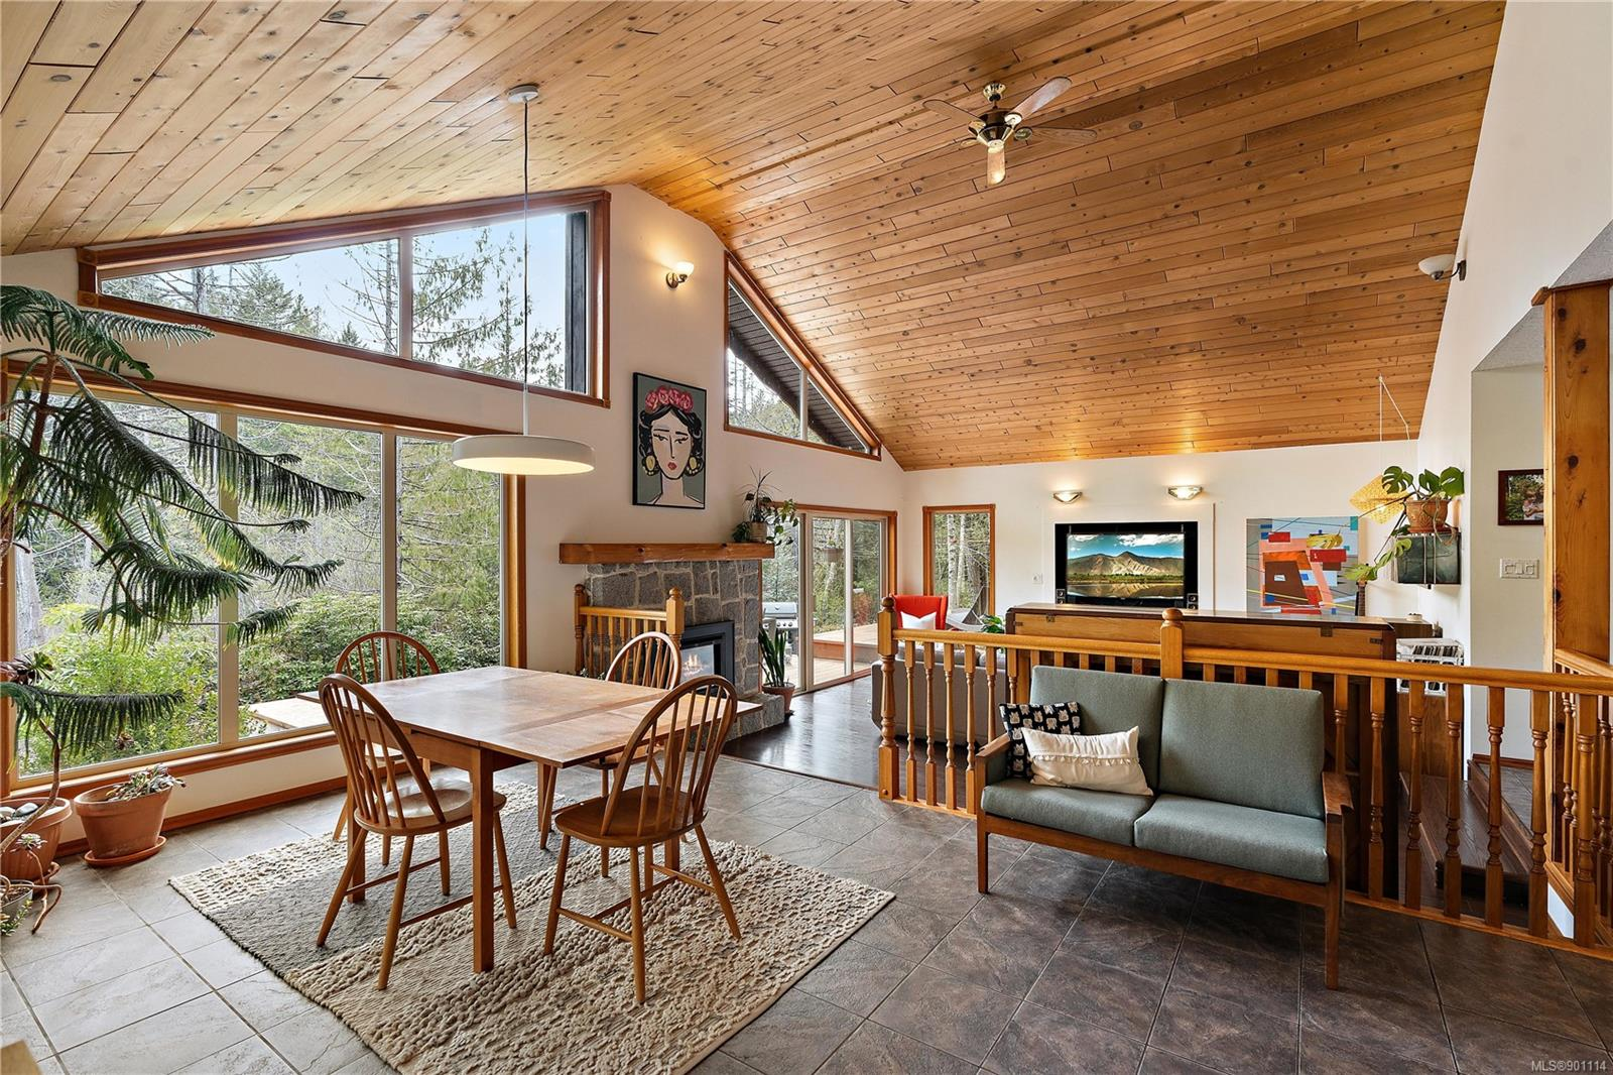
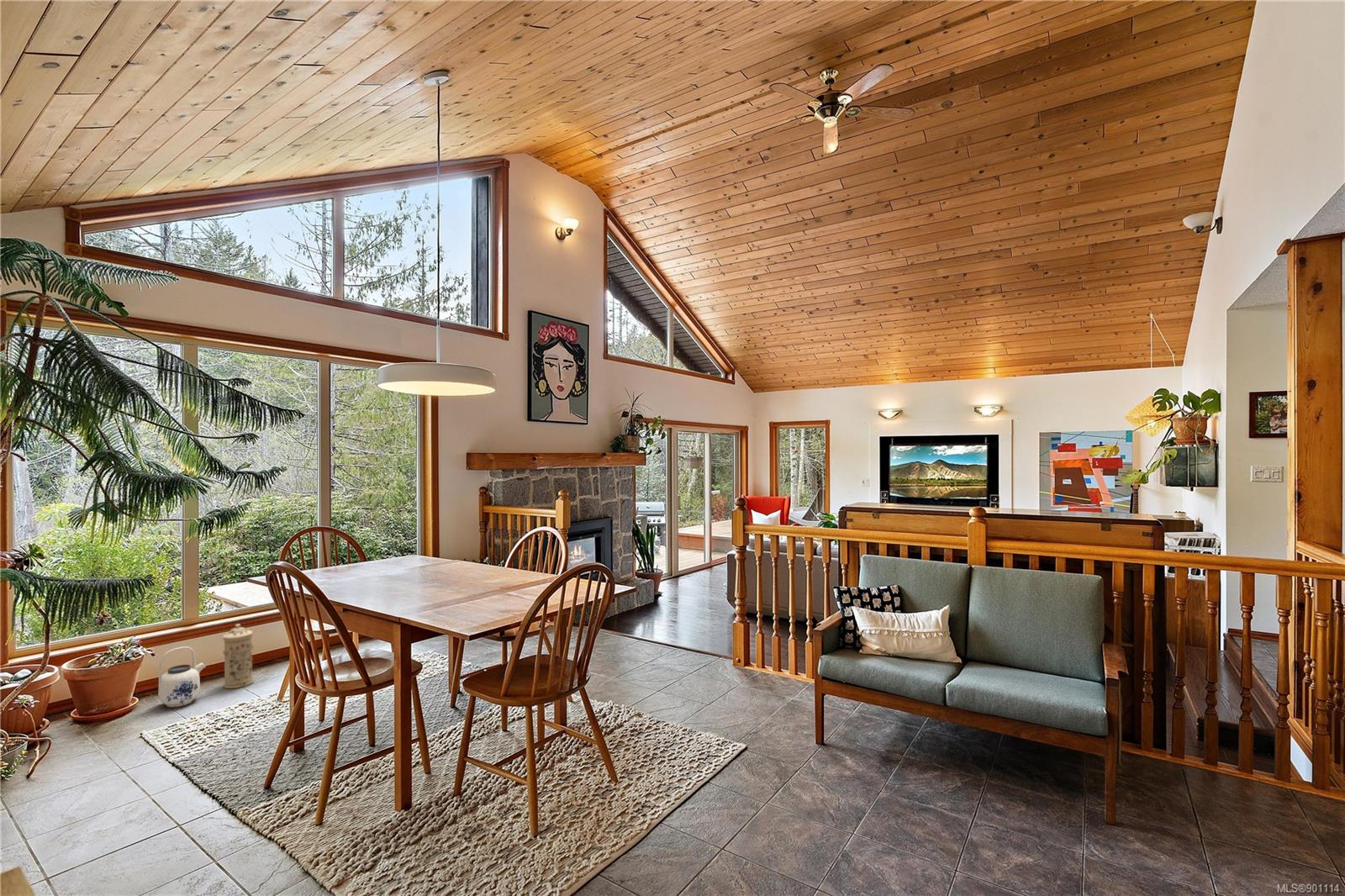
+ teapot [157,646,206,708]
+ water filter [222,623,255,689]
